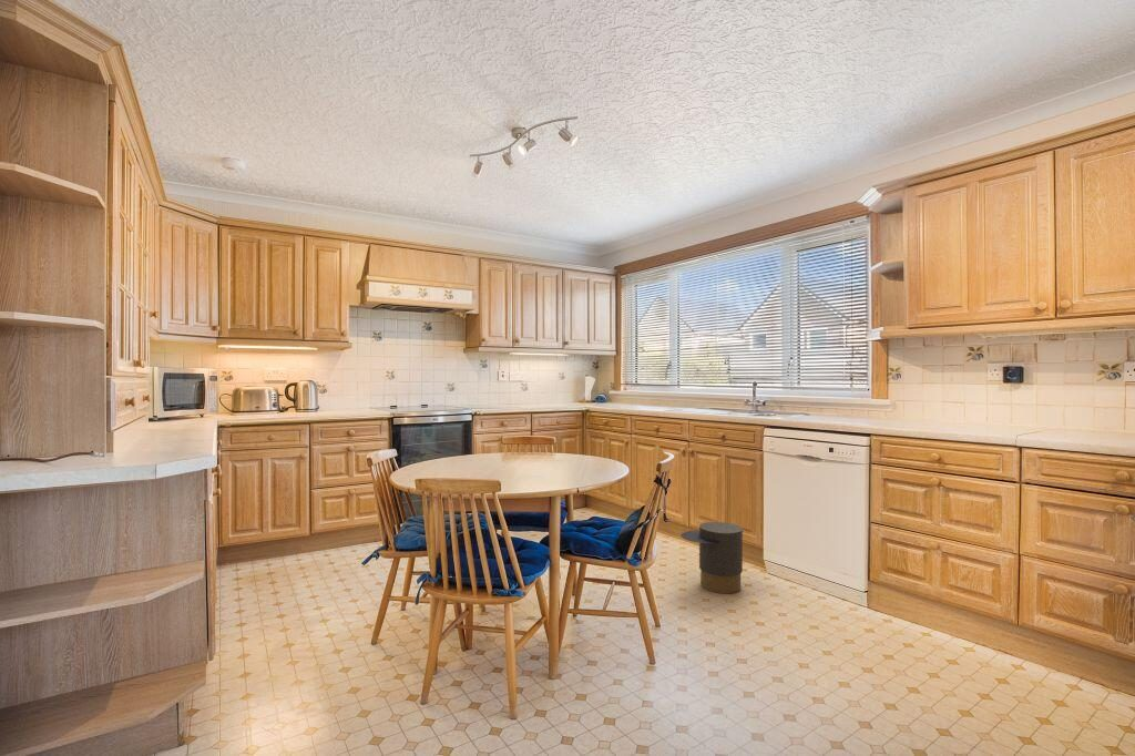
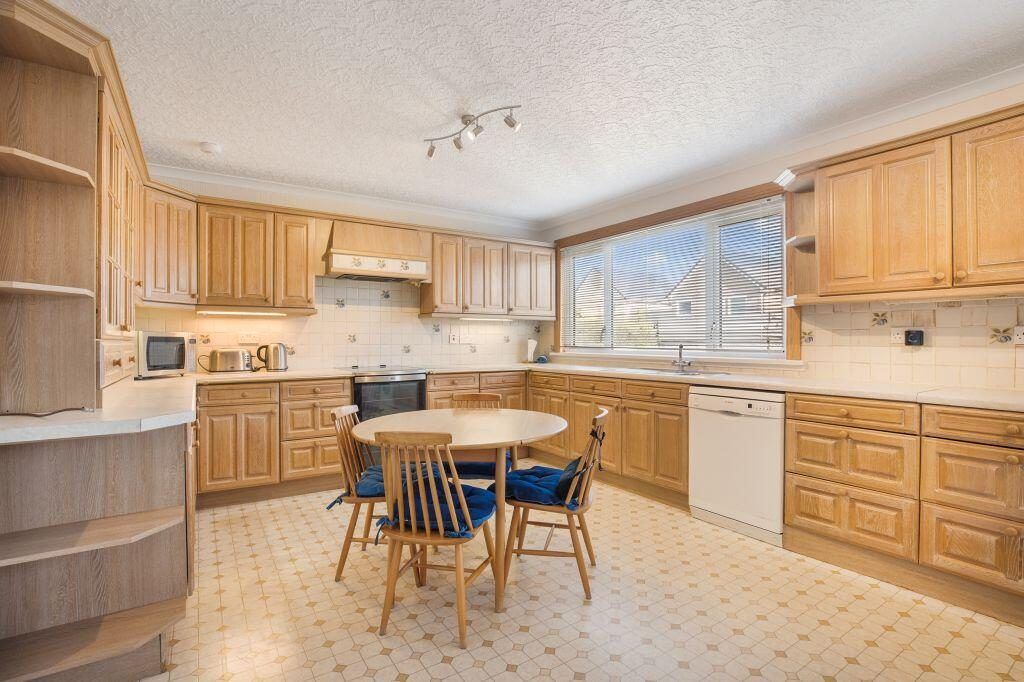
- trash can [679,521,744,594]
